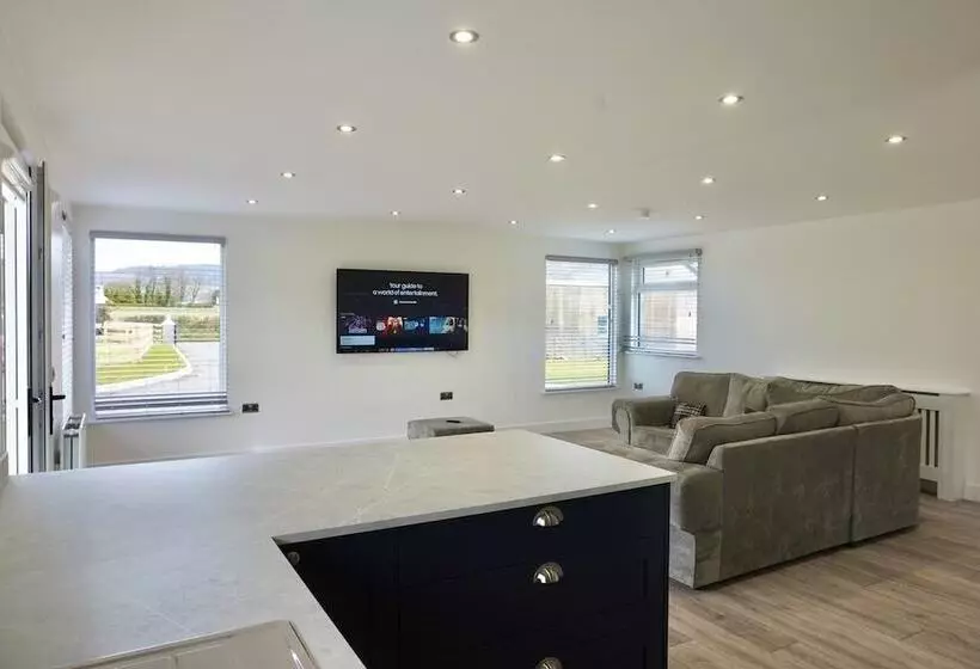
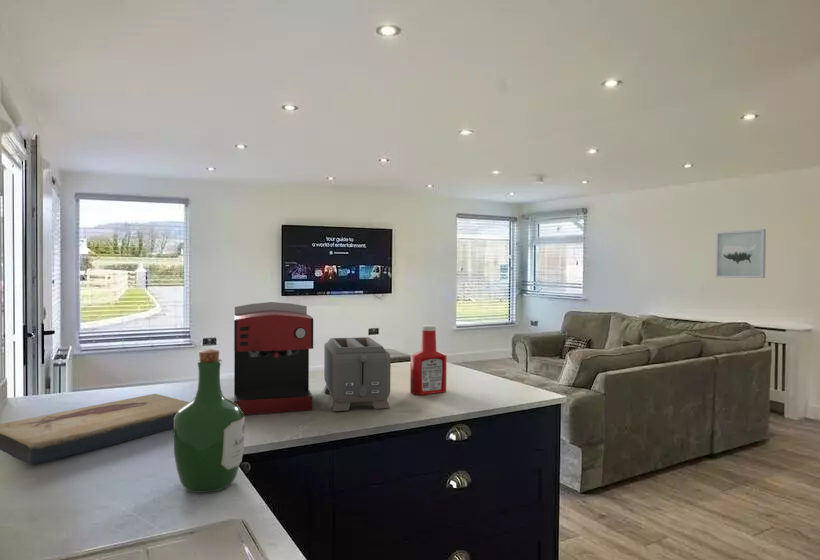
+ soap bottle [409,324,448,396]
+ fish fossil [0,393,191,466]
+ coffee maker [233,301,314,416]
+ toaster [323,336,392,412]
+ wall art [715,228,767,279]
+ wine bottle [173,348,246,494]
